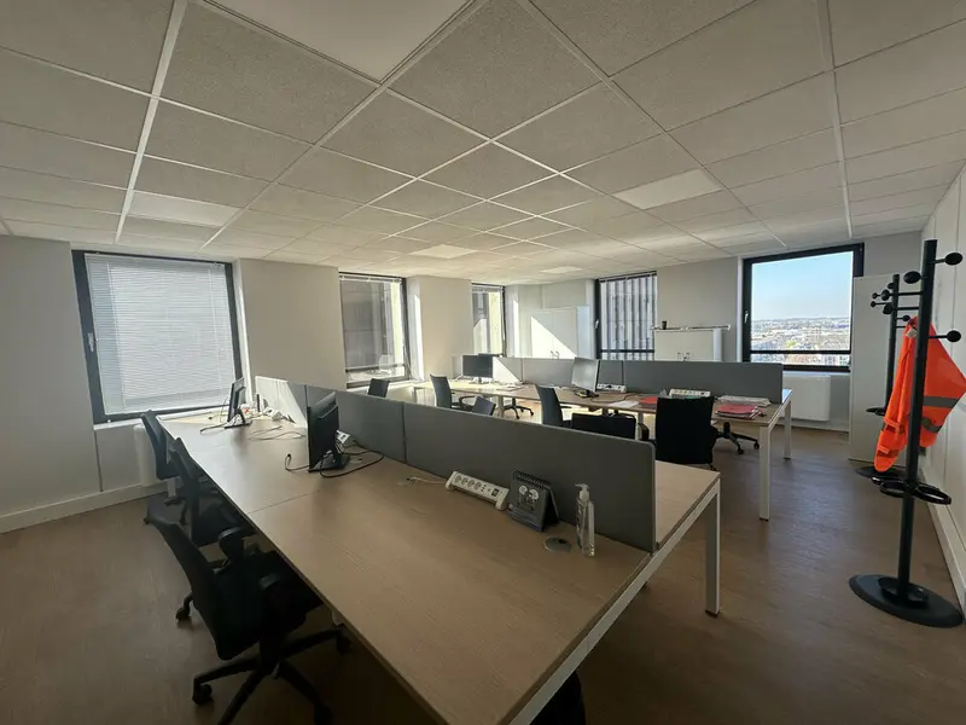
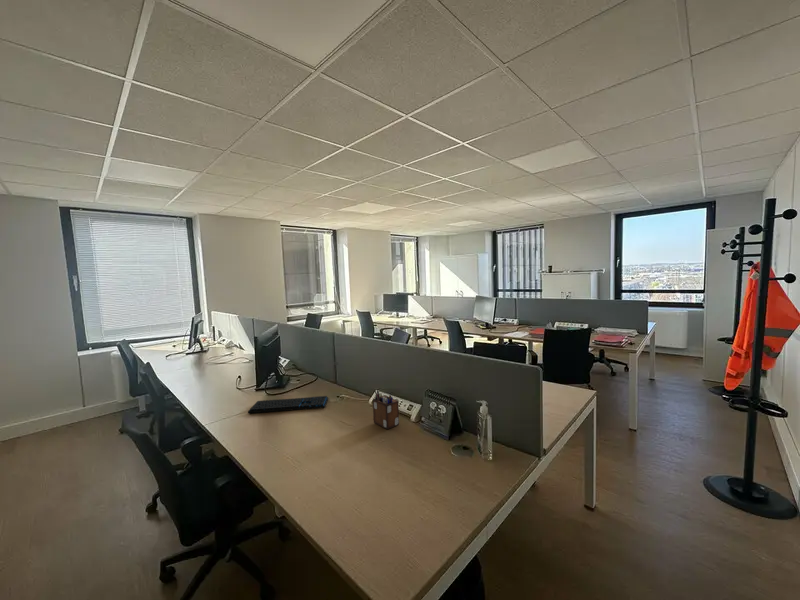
+ keyboard [247,395,329,414]
+ desk organizer [372,389,400,430]
